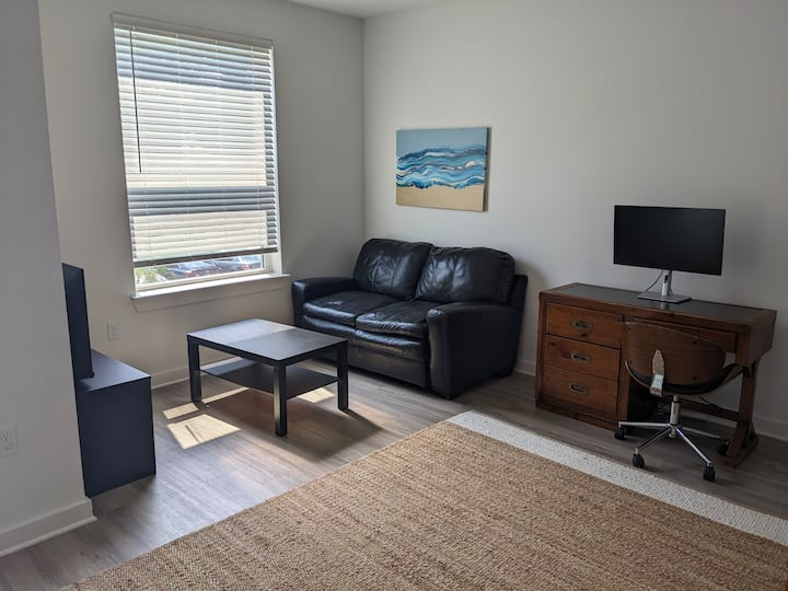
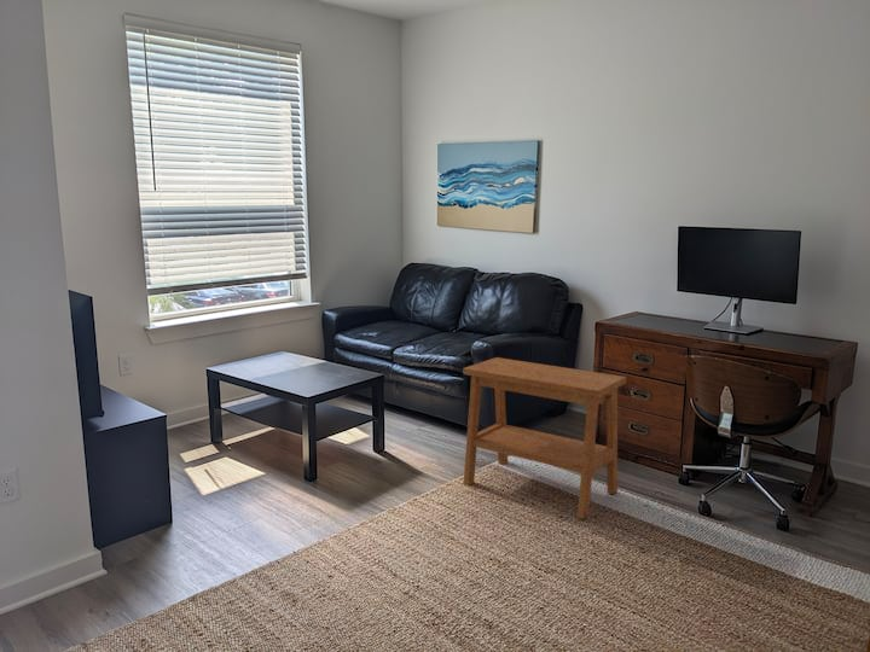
+ side table [462,356,627,520]
